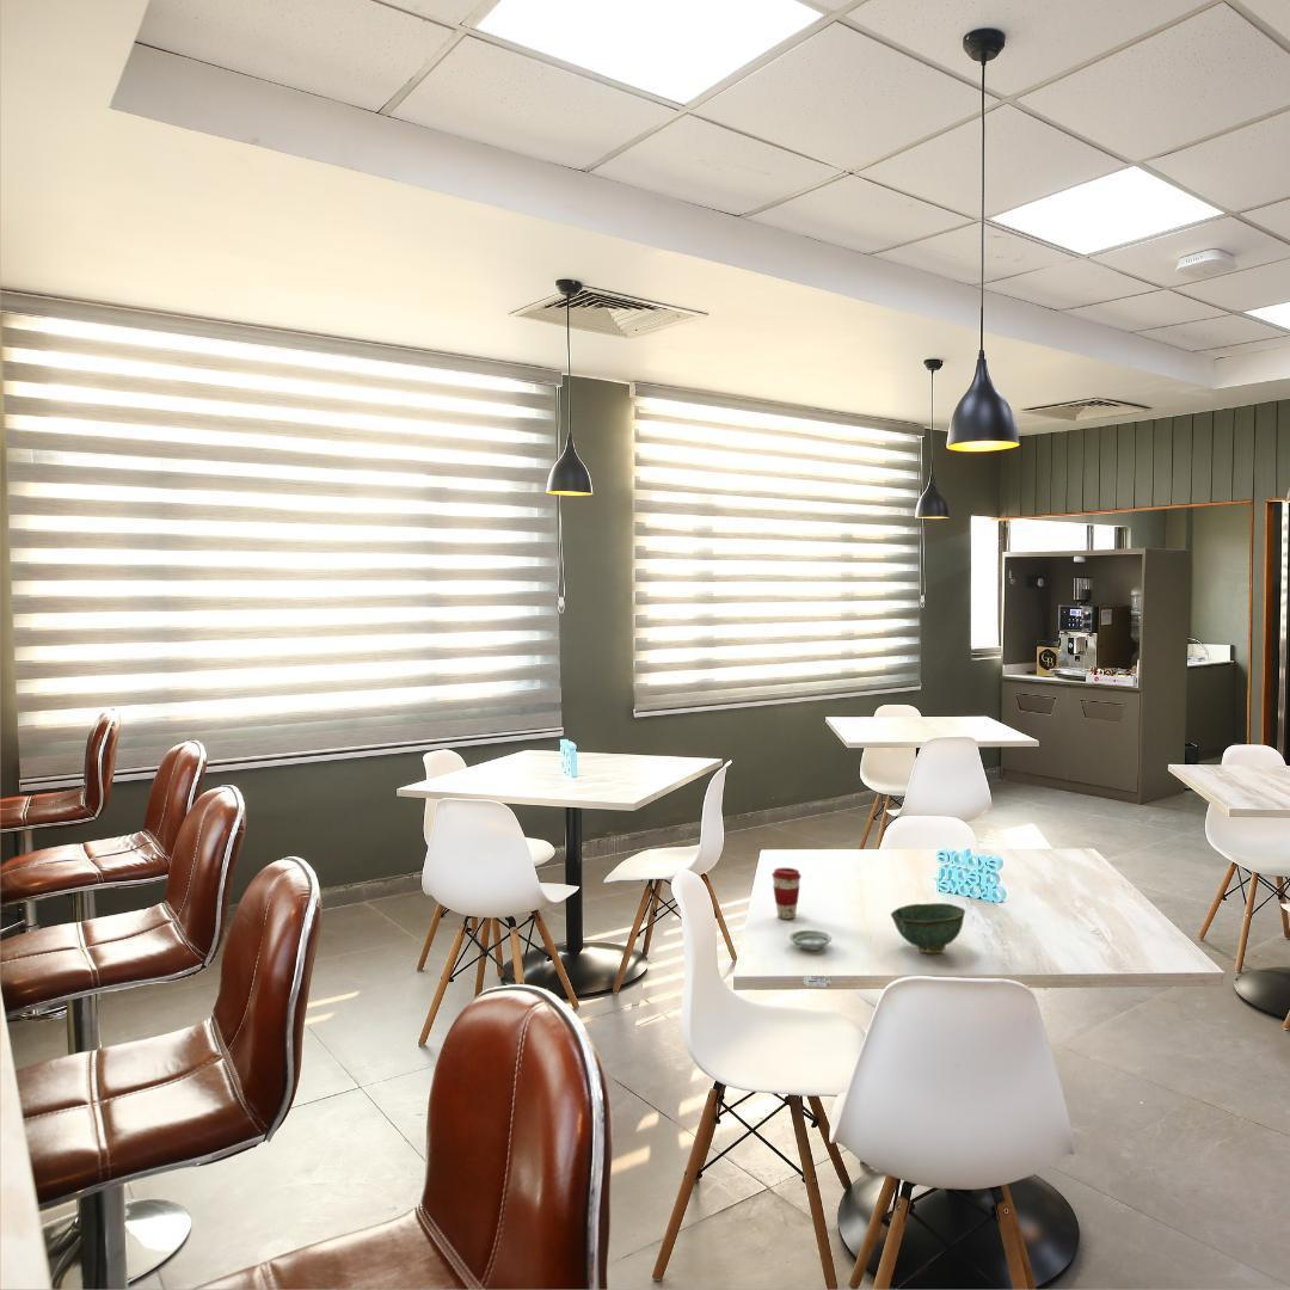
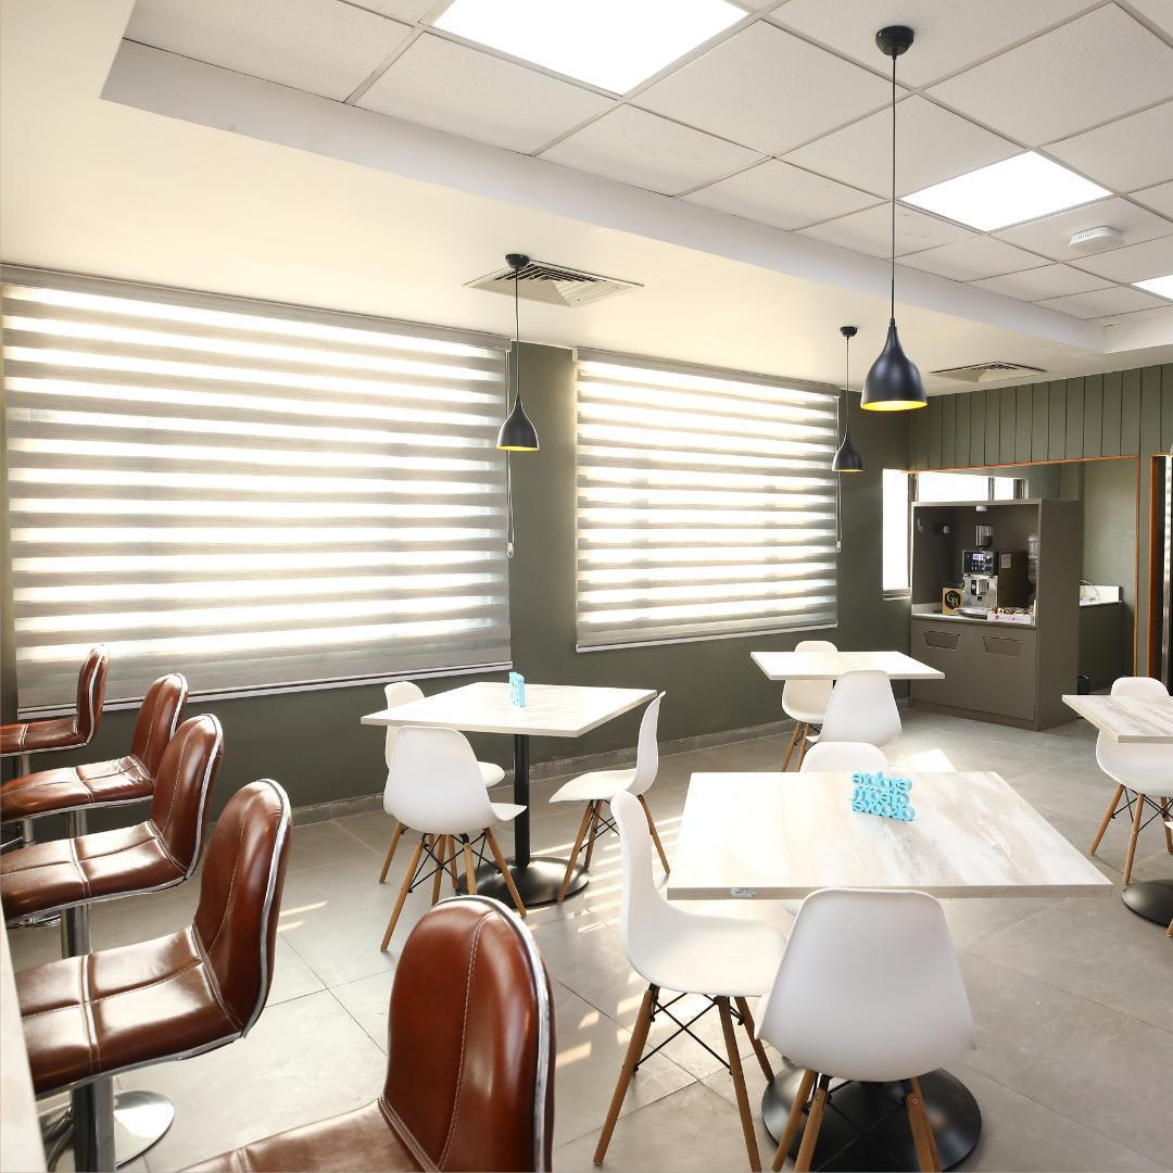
- bowl [890,902,966,954]
- coffee cup [770,867,803,920]
- saucer [788,929,833,951]
